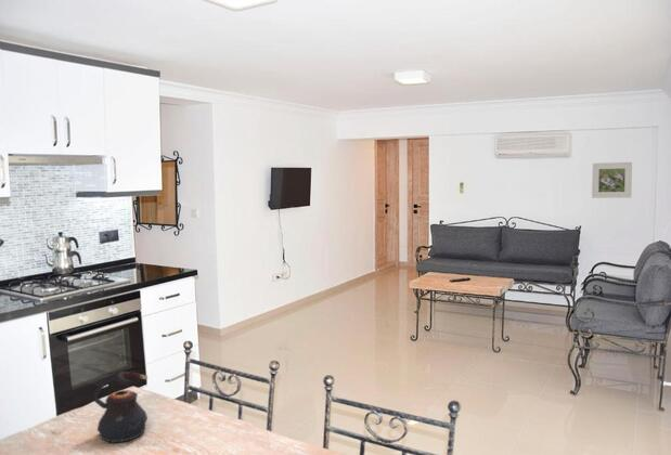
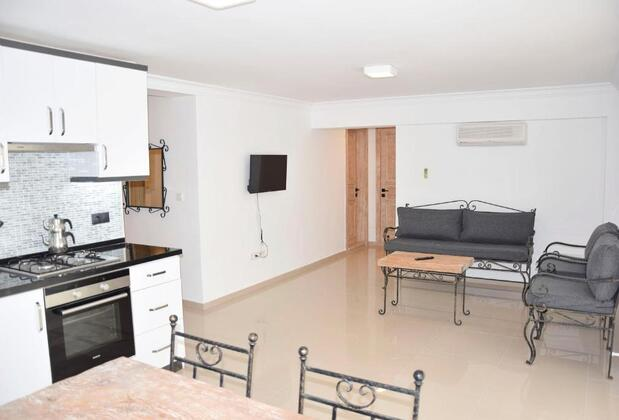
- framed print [591,161,633,199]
- teapot [92,370,149,444]
